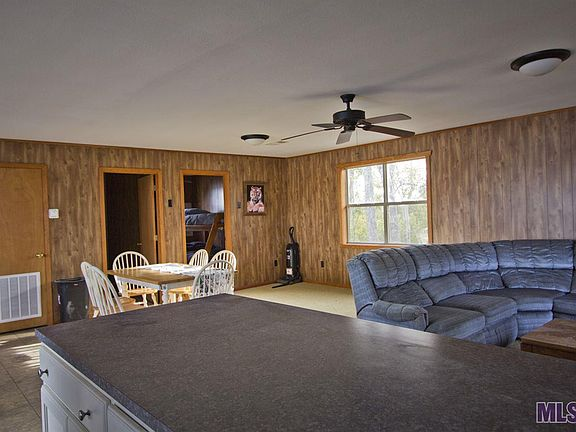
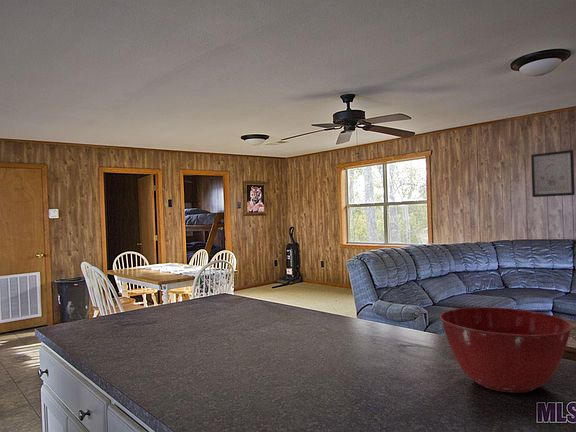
+ mixing bowl [439,306,574,394]
+ wall art [530,149,576,198]
